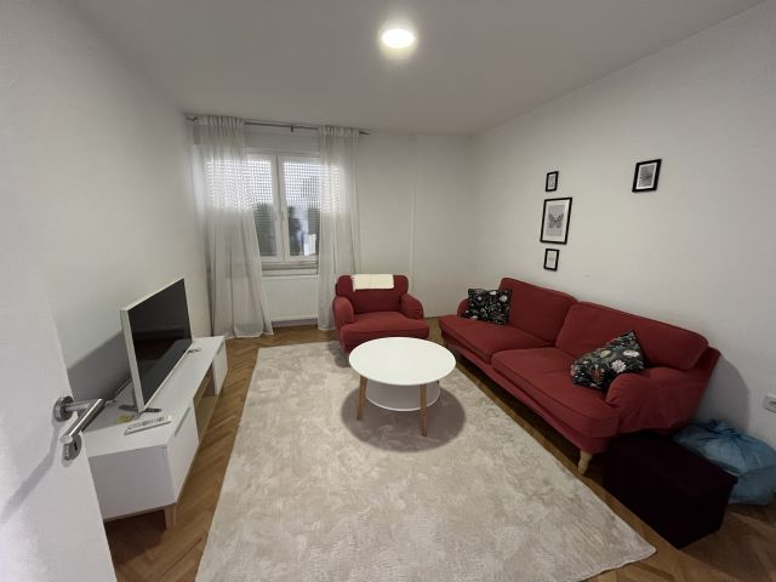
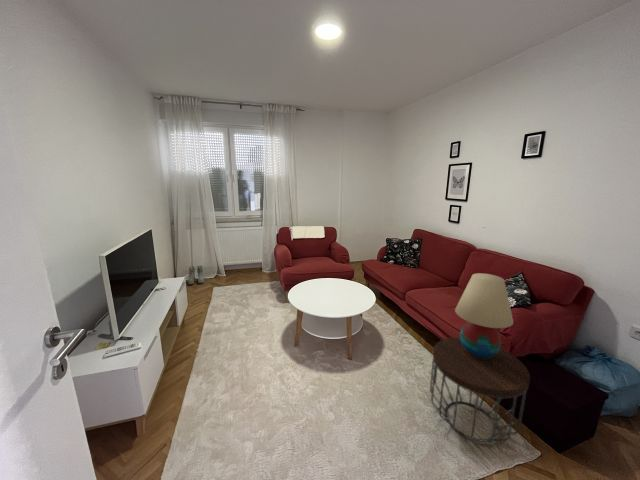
+ boots [187,265,205,285]
+ table lamp [454,272,514,359]
+ side table [429,336,531,443]
